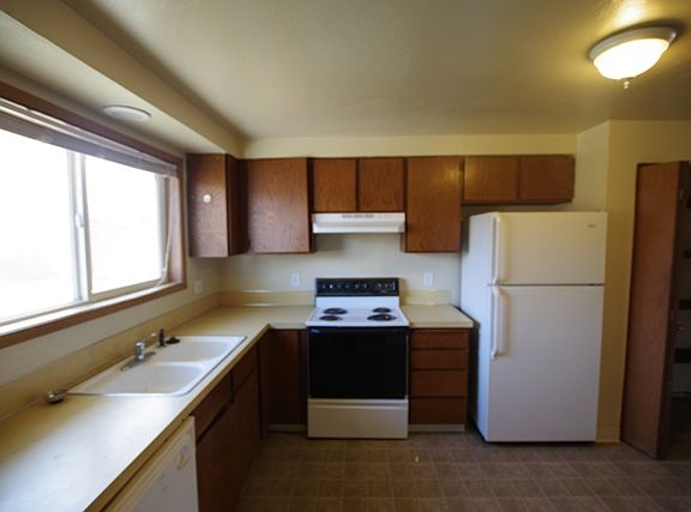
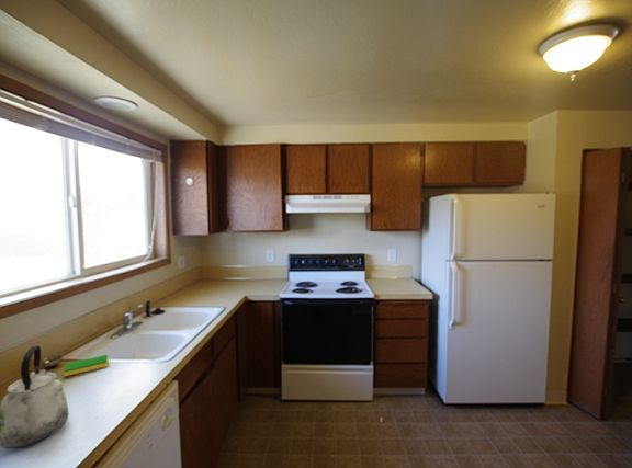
+ kettle [0,344,70,449]
+ dish sponge [63,354,109,377]
